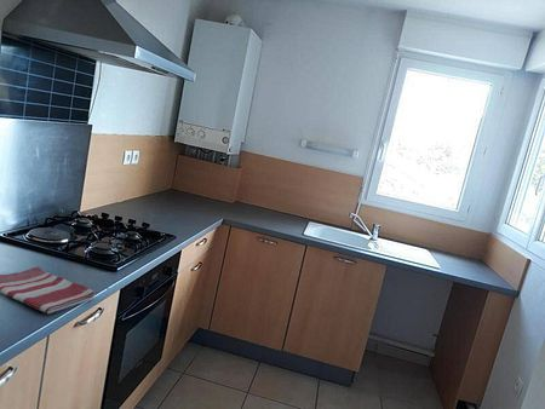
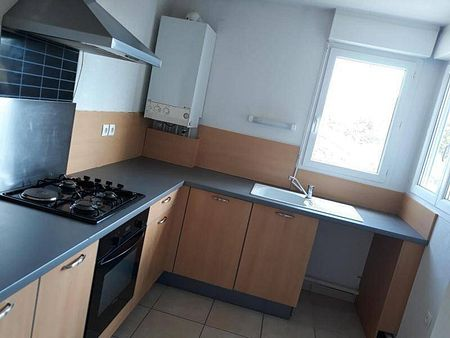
- dish towel [0,265,96,315]
